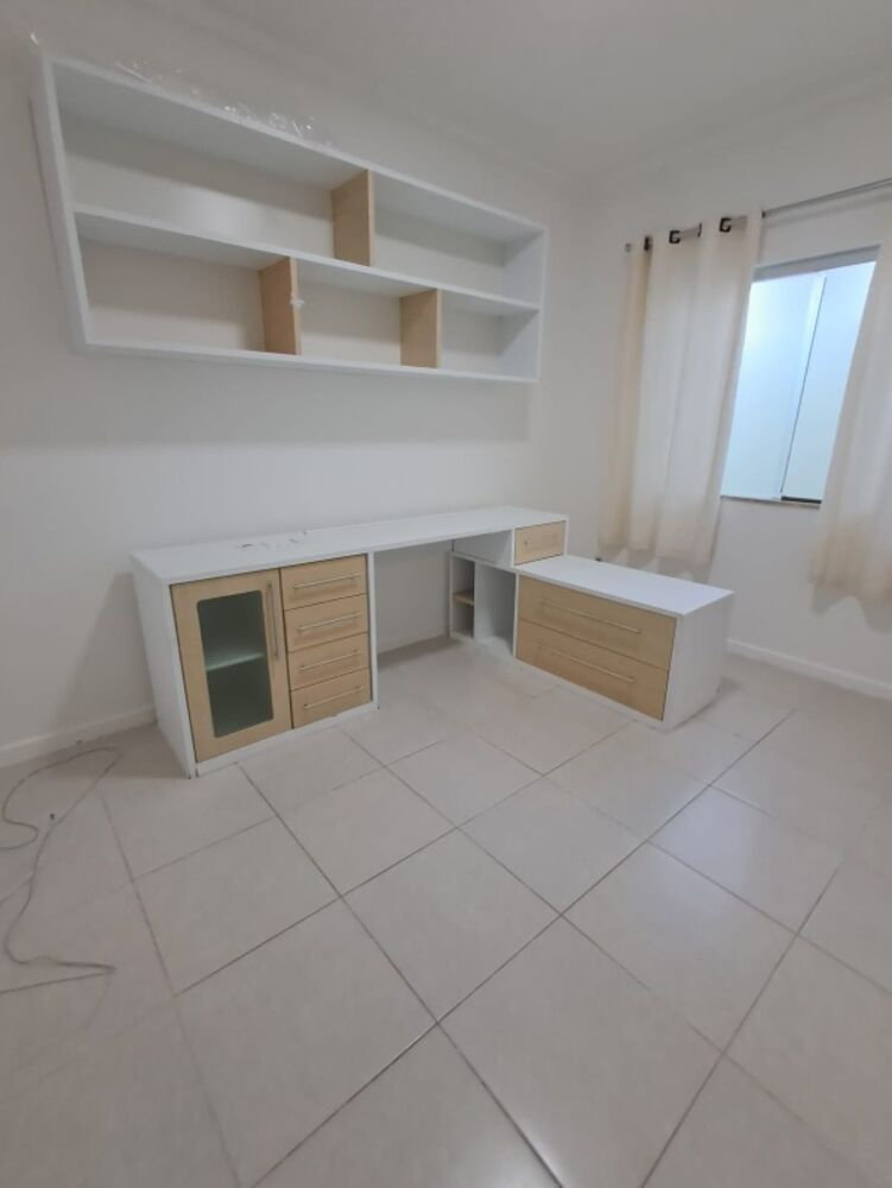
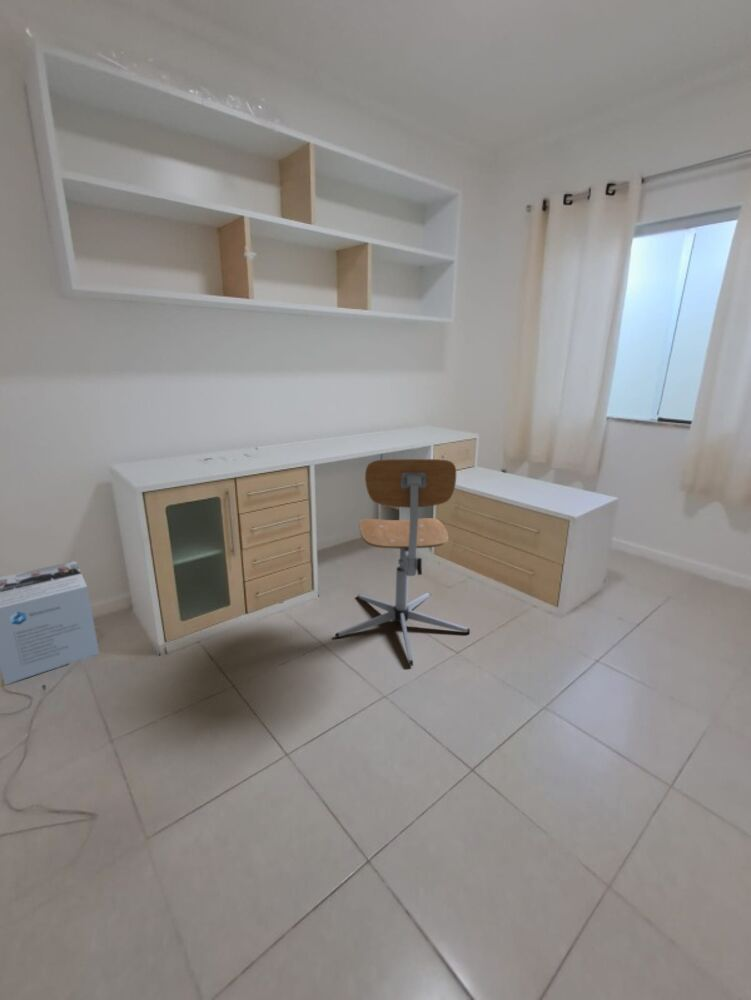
+ cardboard box [0,560,100,686]
+ office chair [334,458,471,667]
